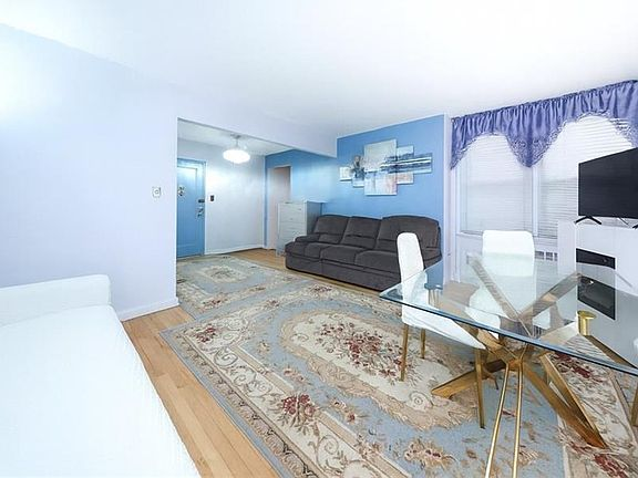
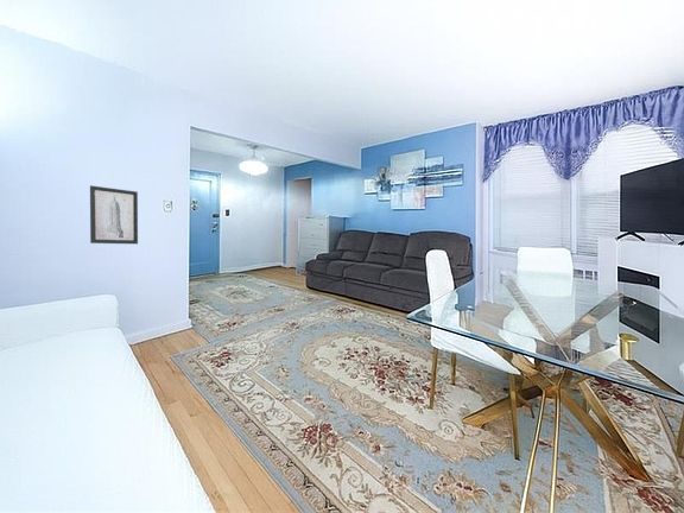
+ wall art [89,184,139,245]
